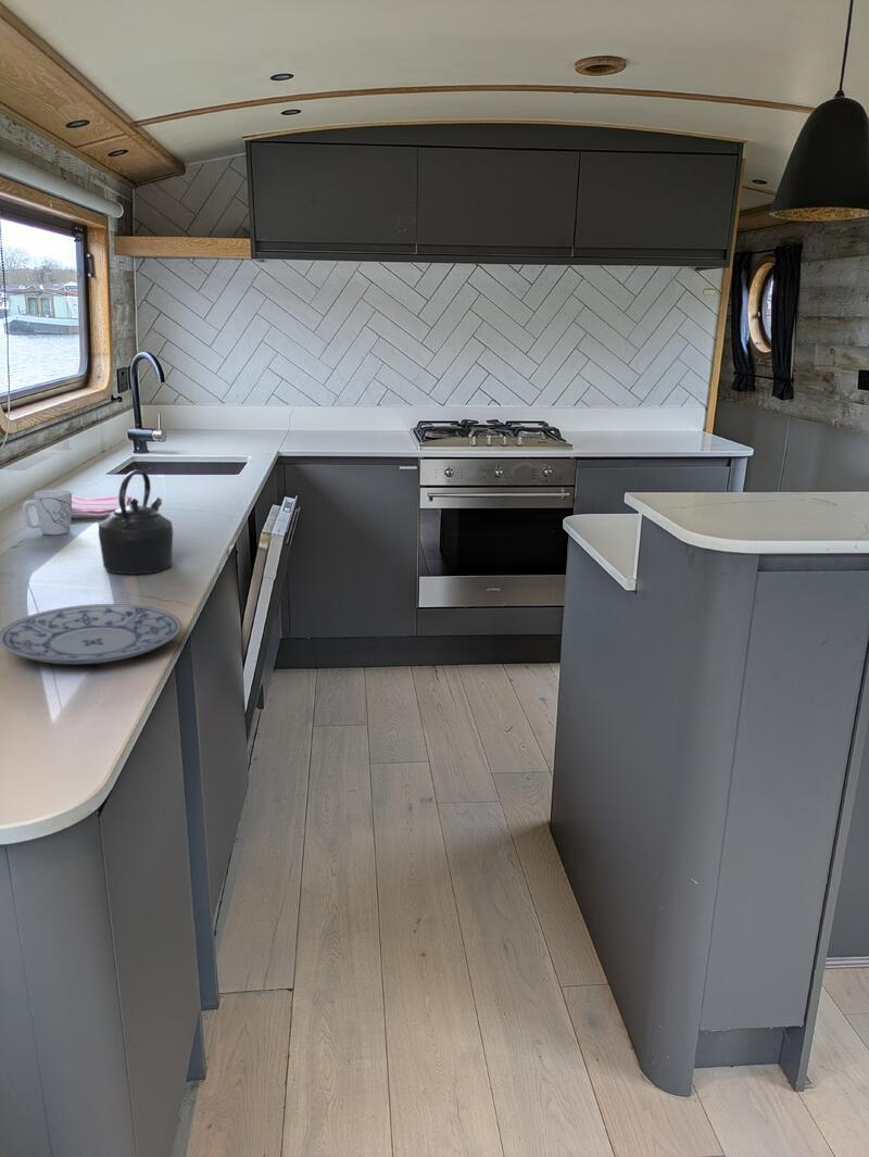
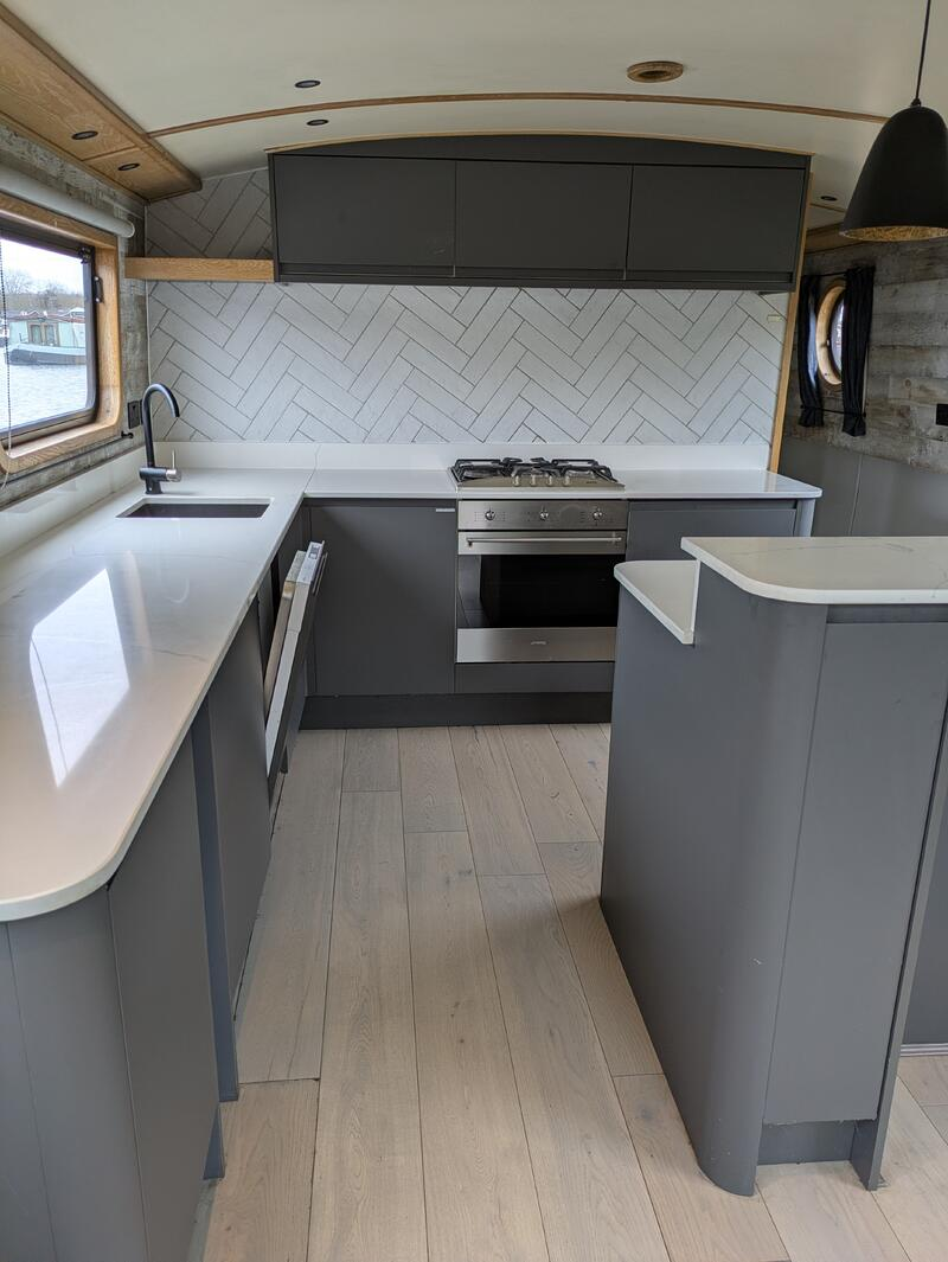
- mug [21,489,73,536]
- plate [0,603,182,665]
- dish towel [71,494,133,519]
- kettle [98,468,174,575]
